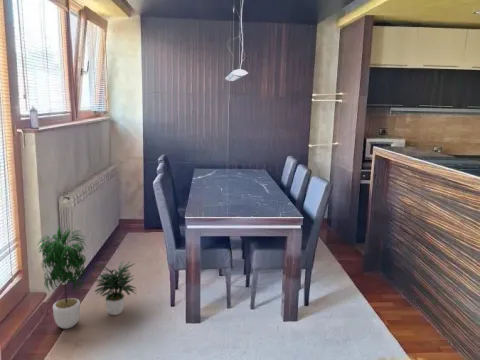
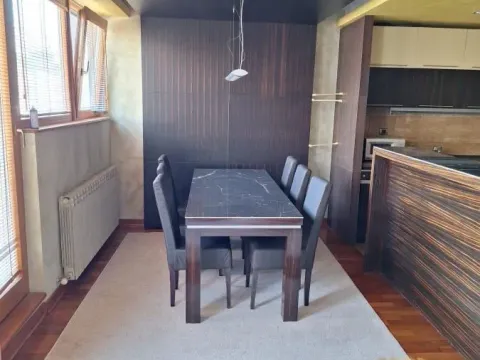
- potted plant [36,227,137,330]
